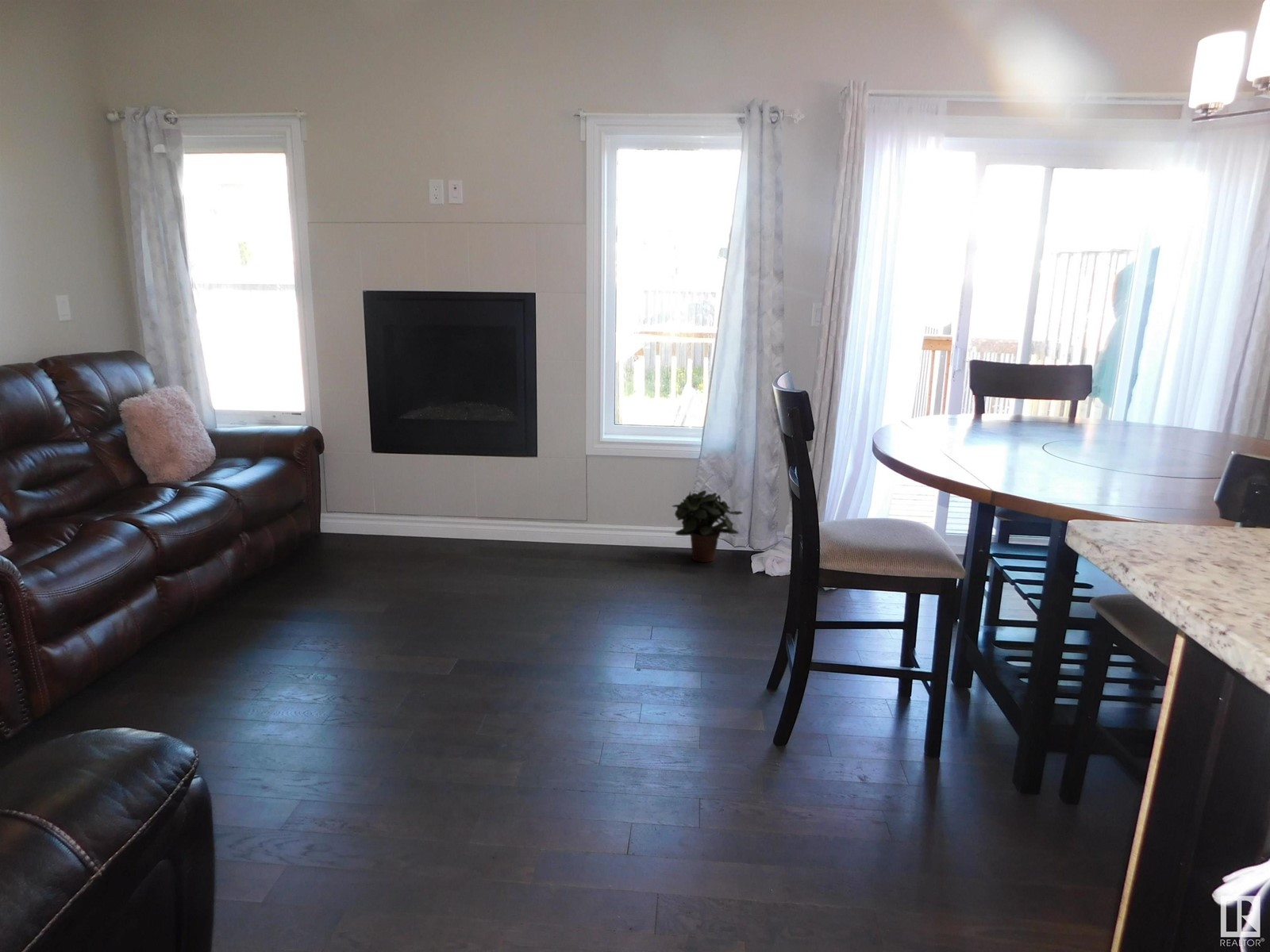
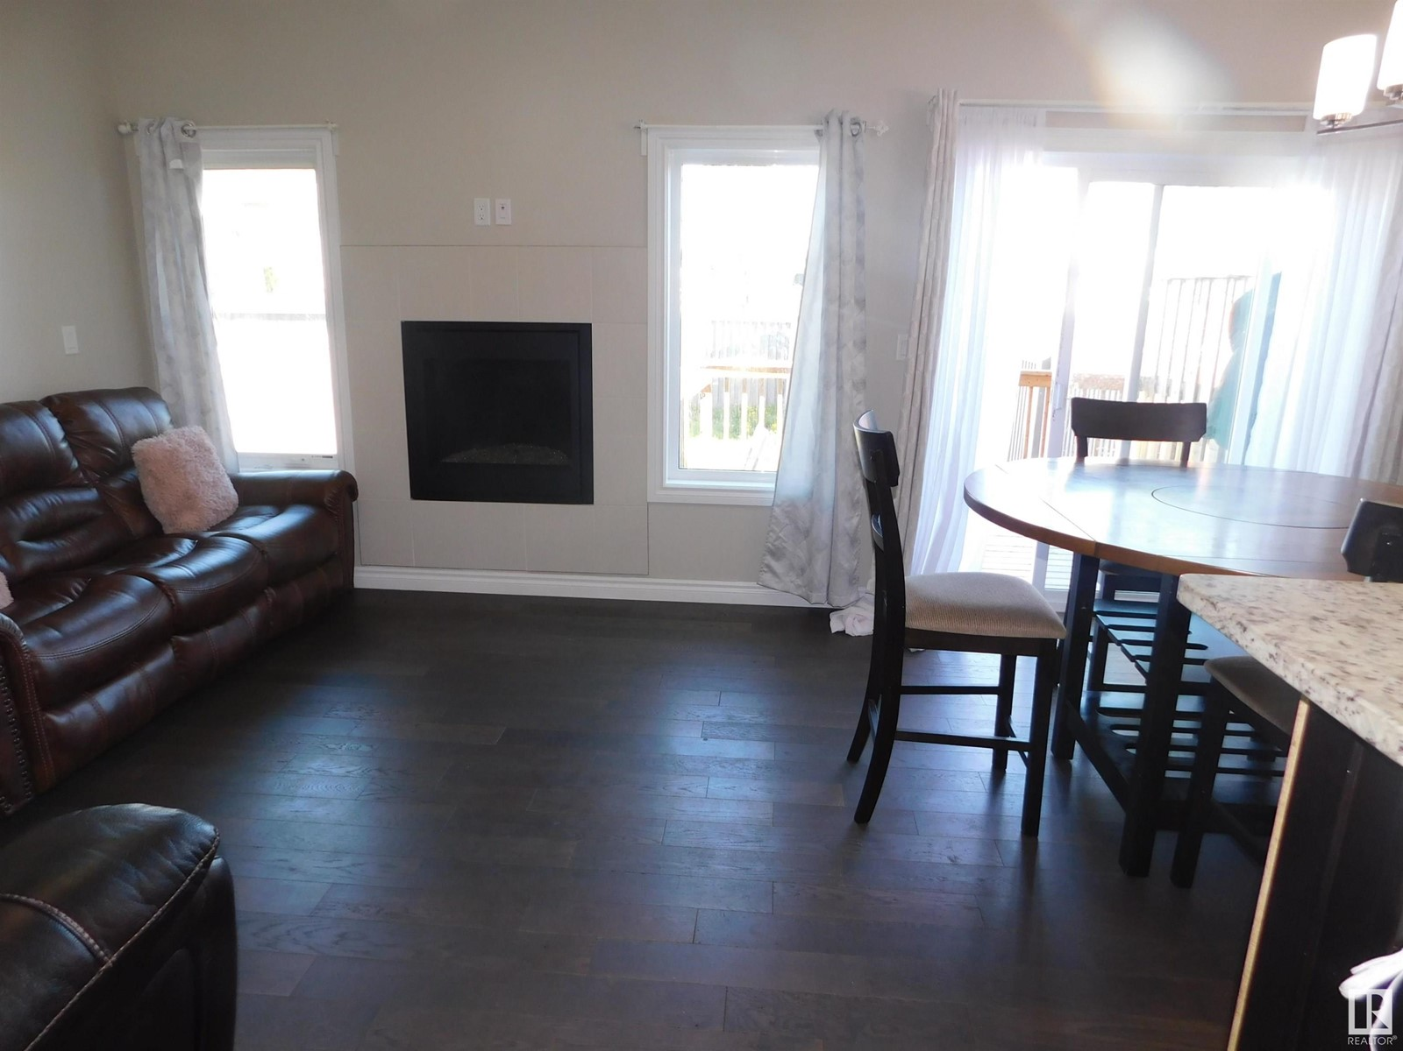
- potted plant [671,489,744,563]
